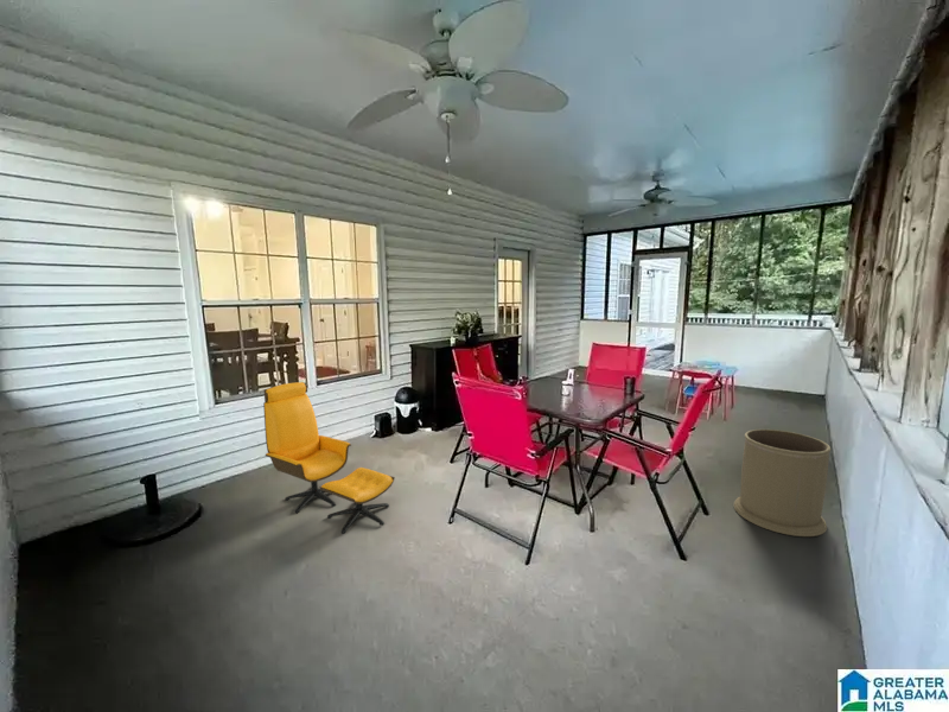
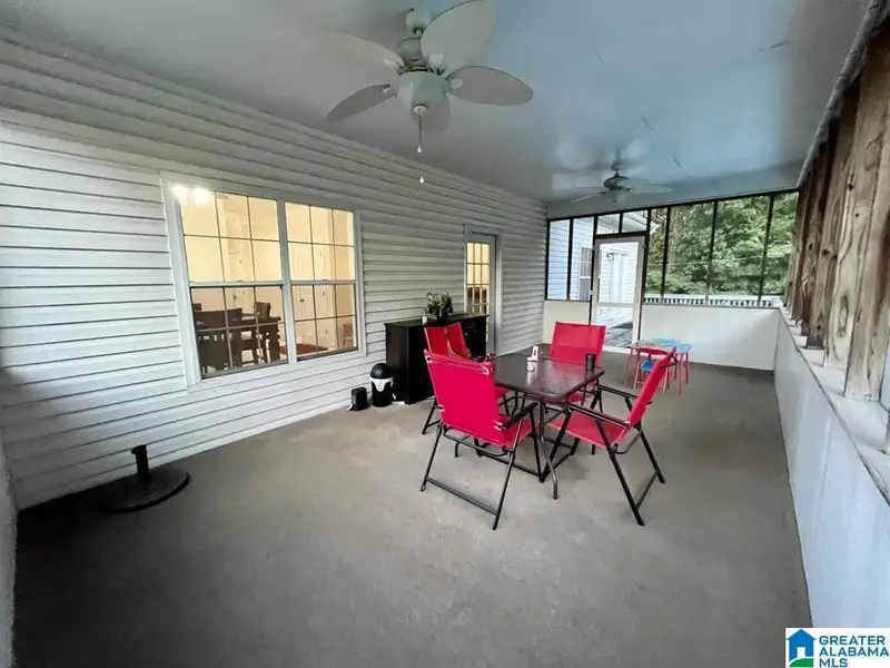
- trash can [733,428,832,538]
- lounge chair [262,381,396,535]
